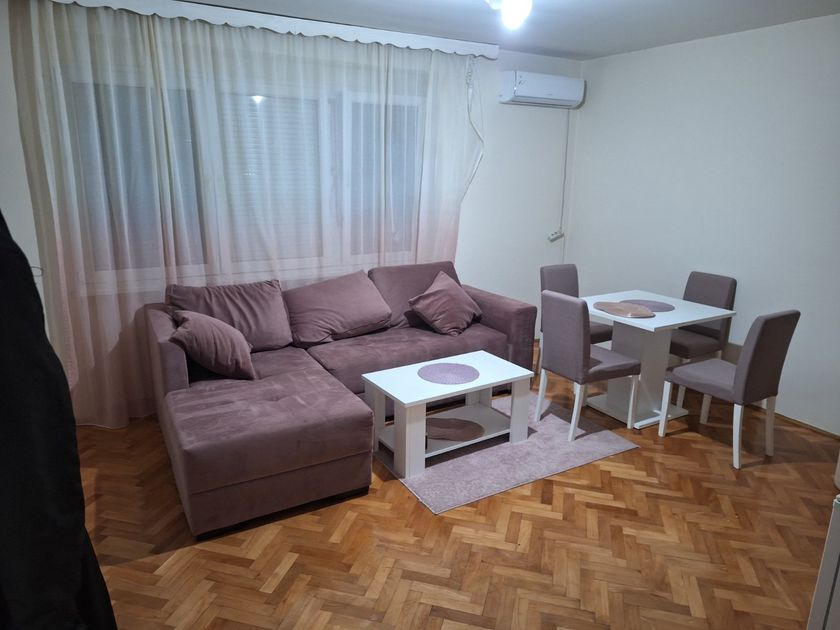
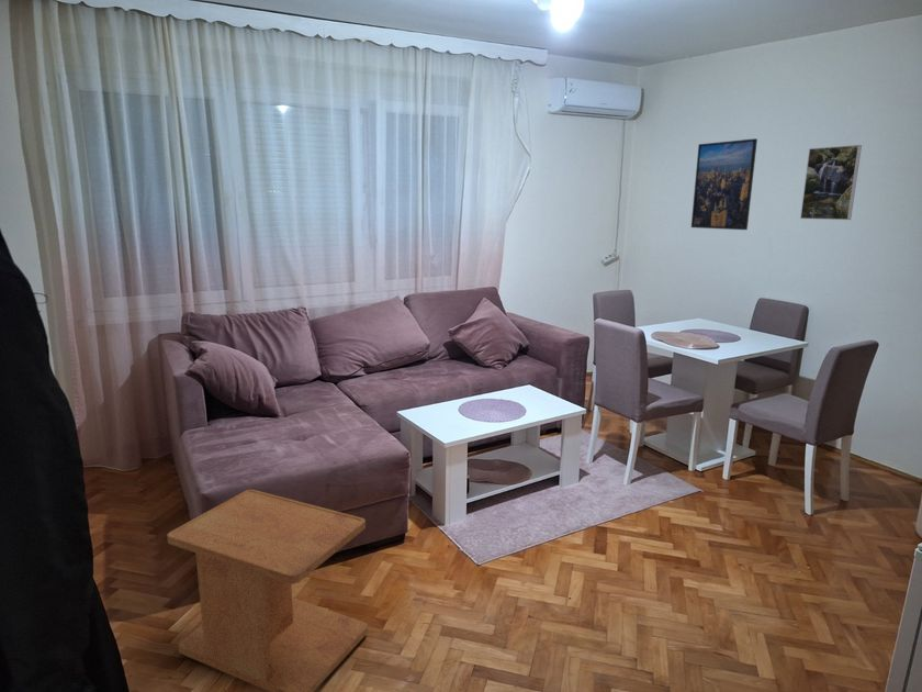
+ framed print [799,144,863,221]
+ side table [166,489,369,692]
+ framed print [690,137,758,231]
